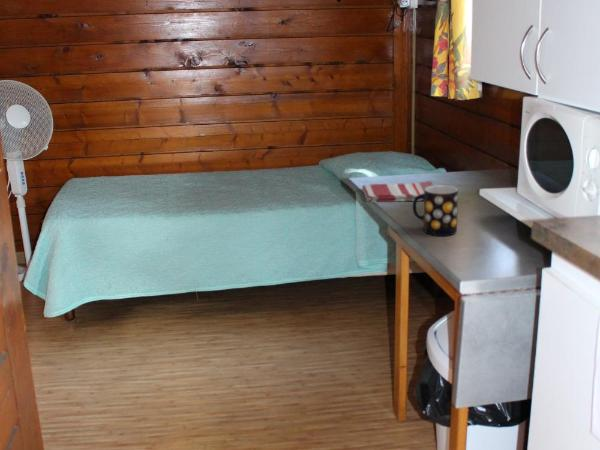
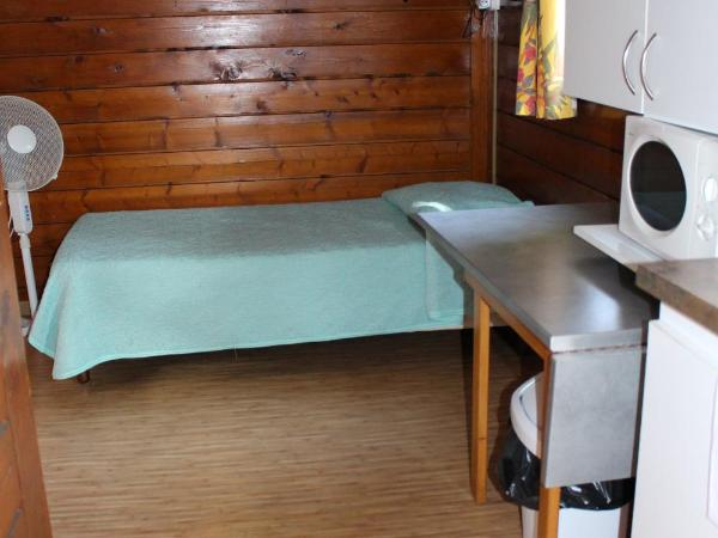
- dish towel [361,180,435,203]
- mug [412,184,459,237]
